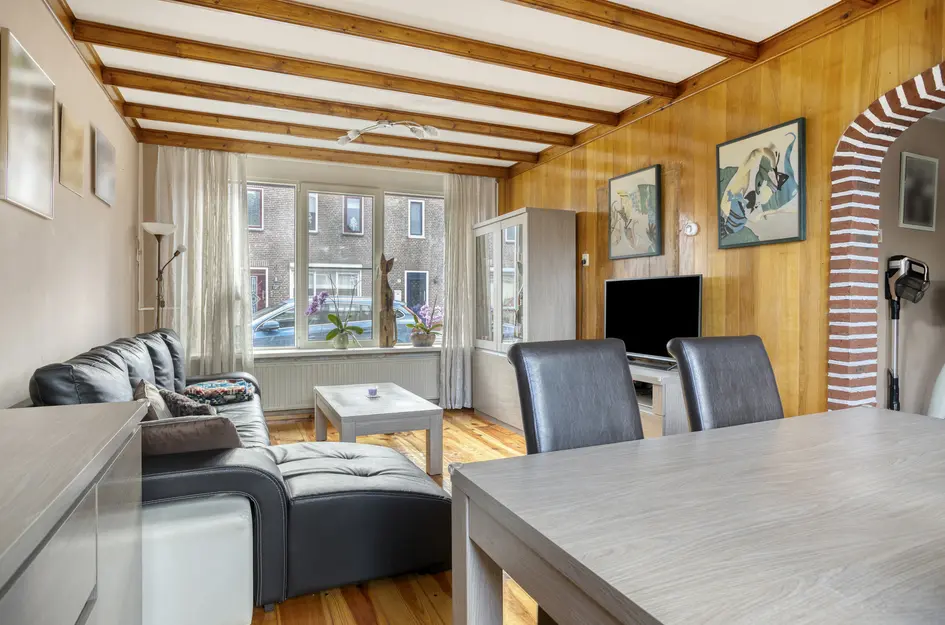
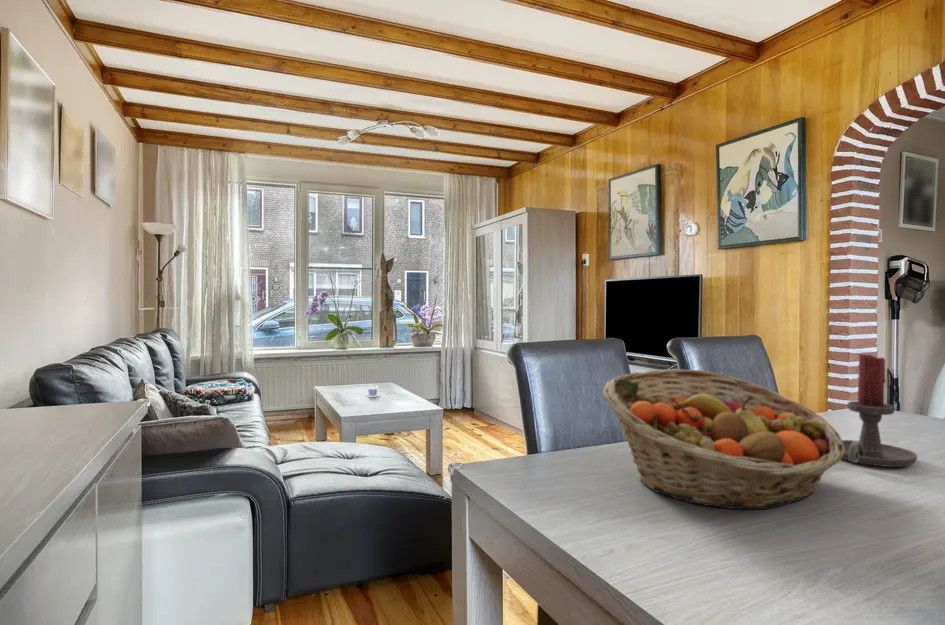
+ fruit basket [602,368,845,511]
+ candle holder [842,353,919,468]
